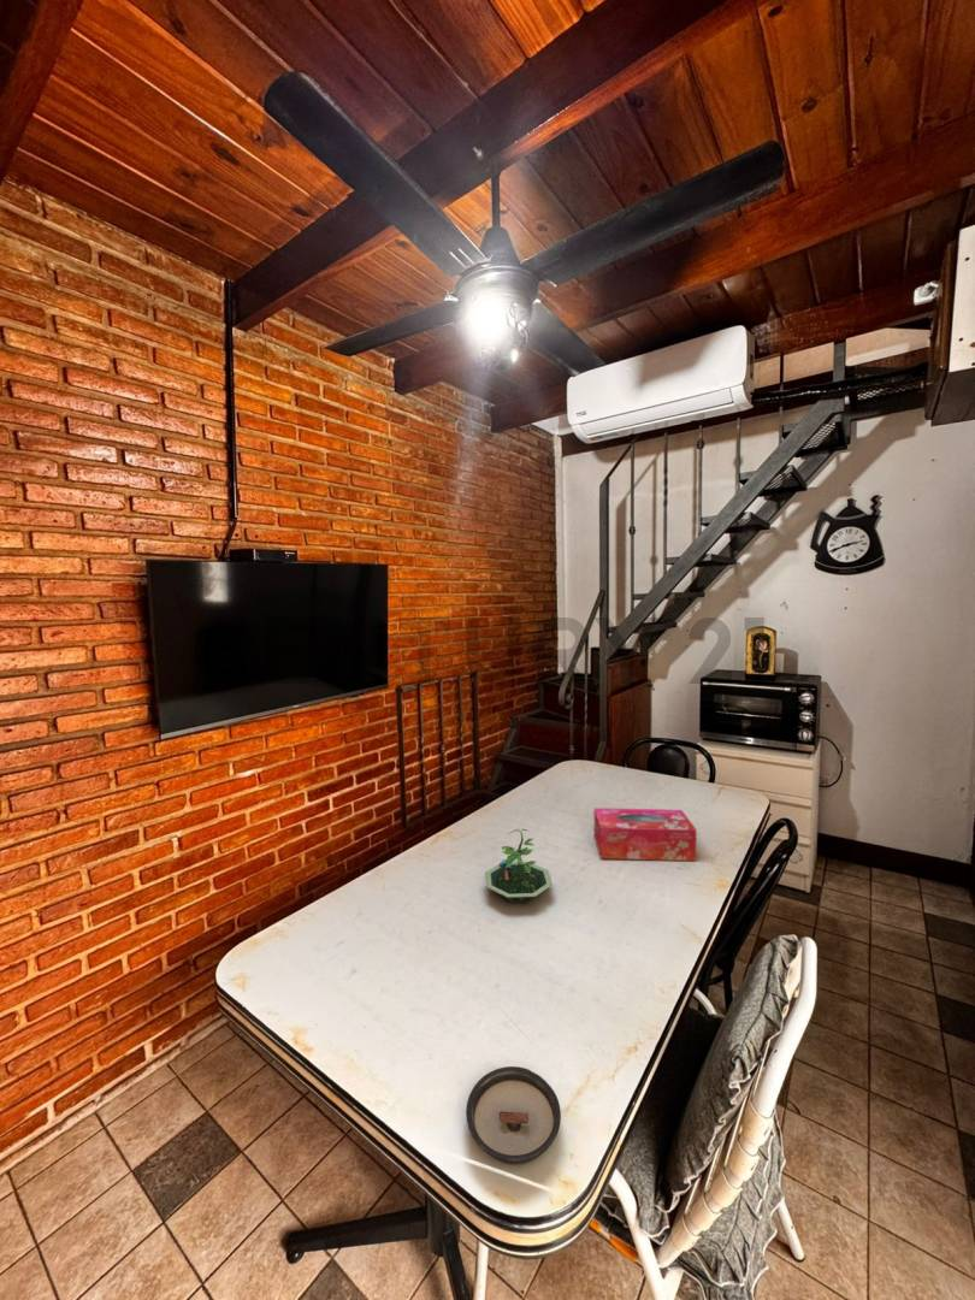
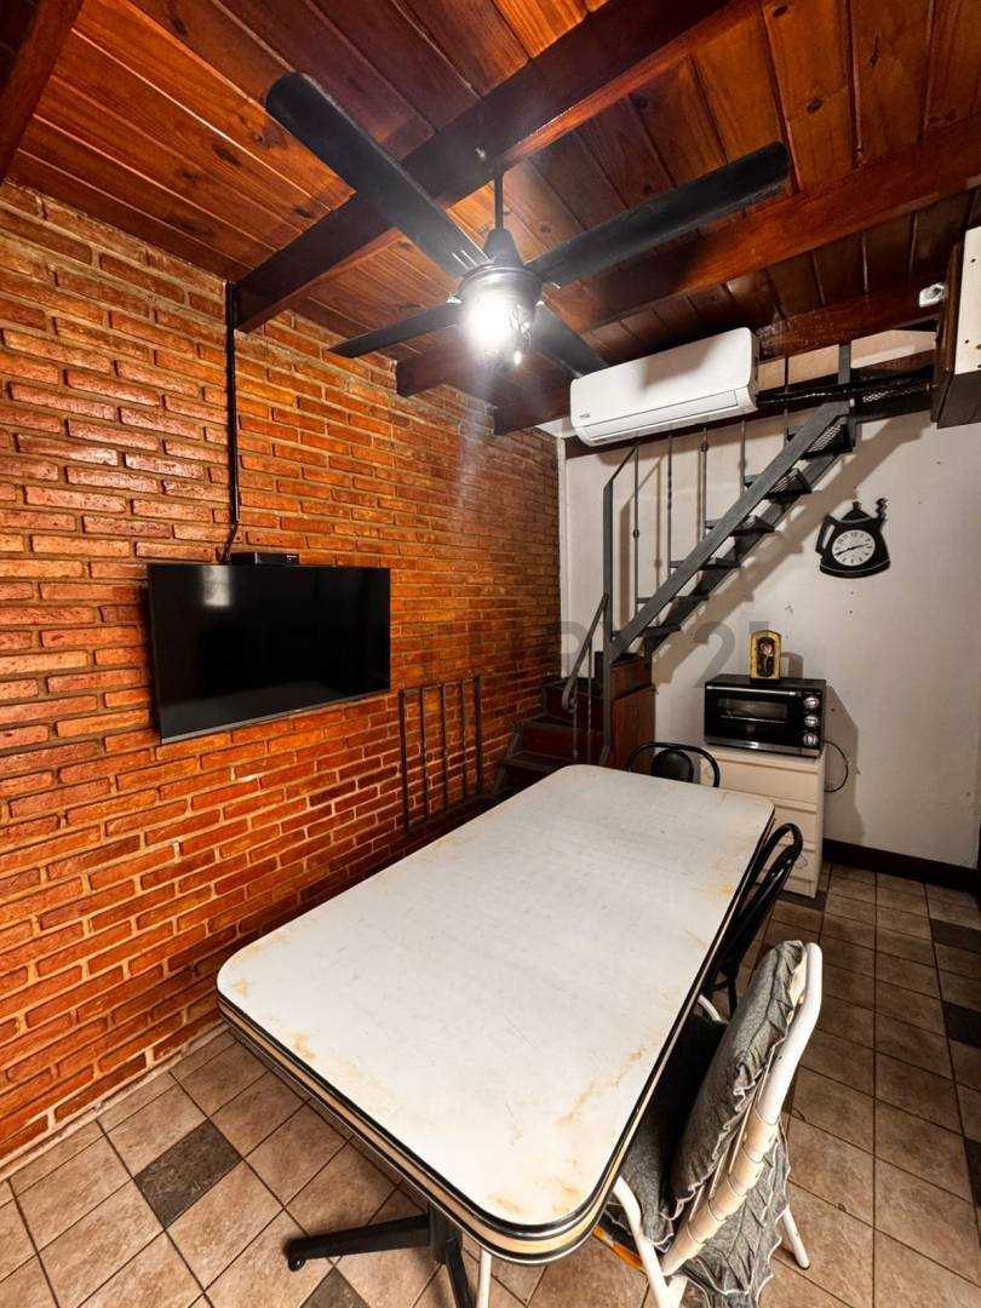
- terrarium [484,827,554,904]
- saucer [465,1065,562,1165]
- tissue box [593,806,698,862]
